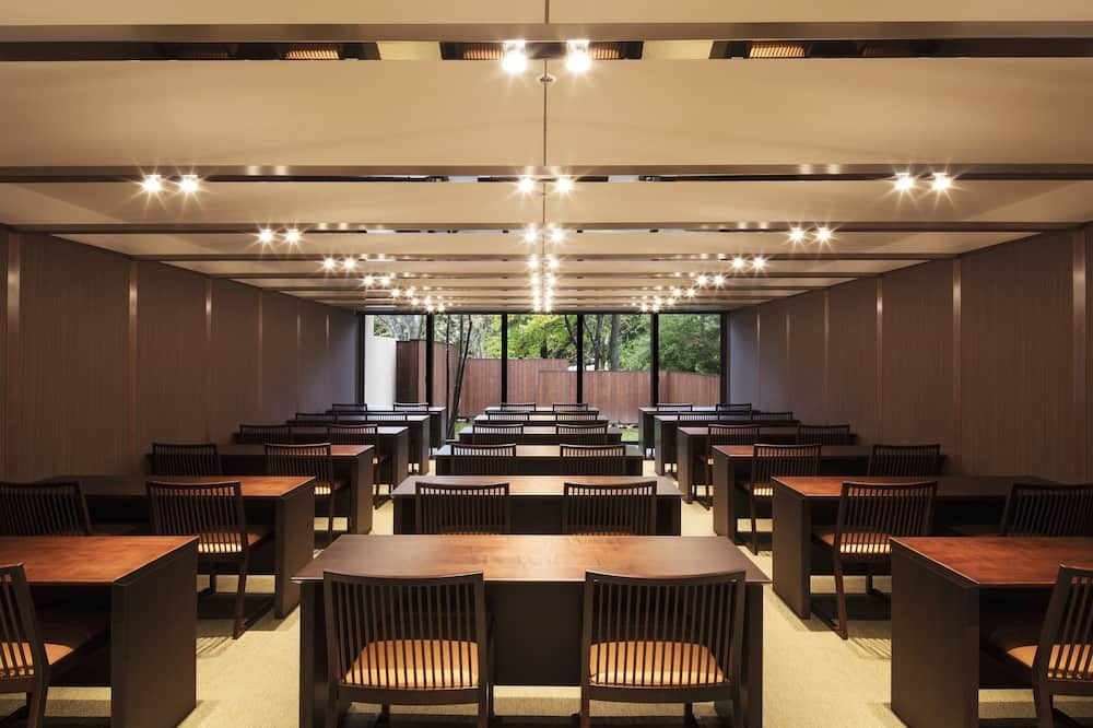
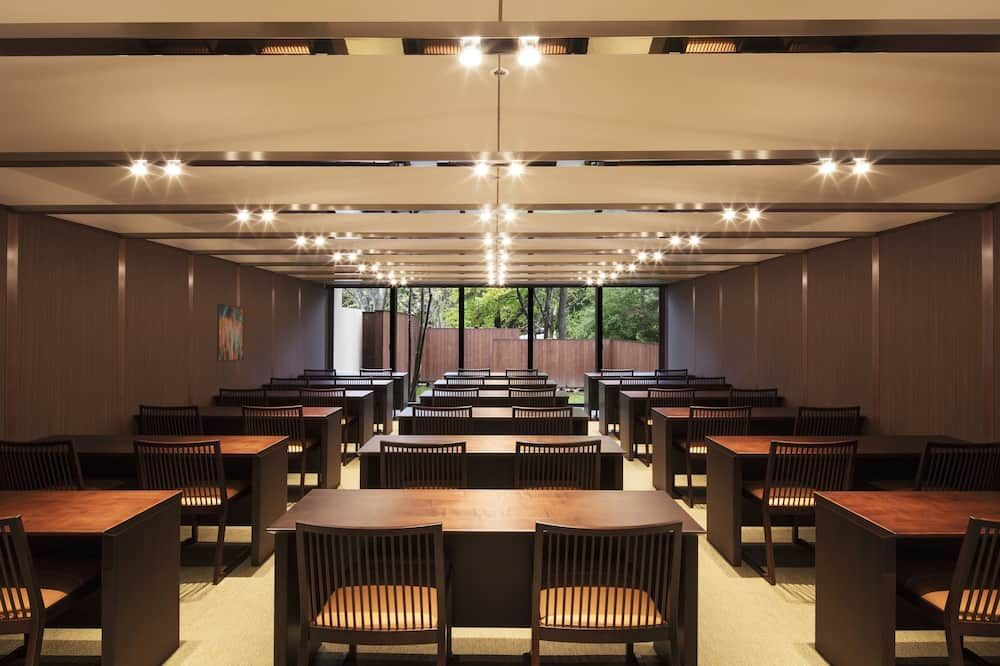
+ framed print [216,303,245,363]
